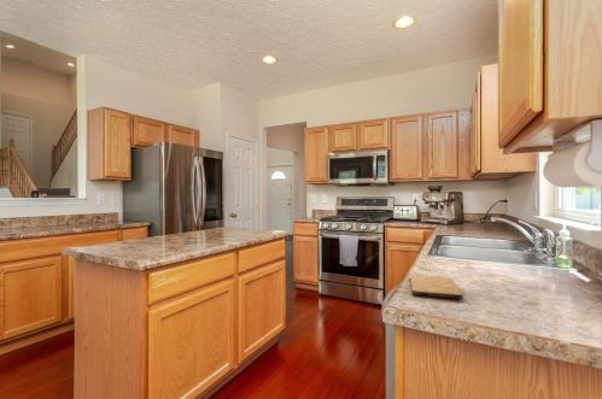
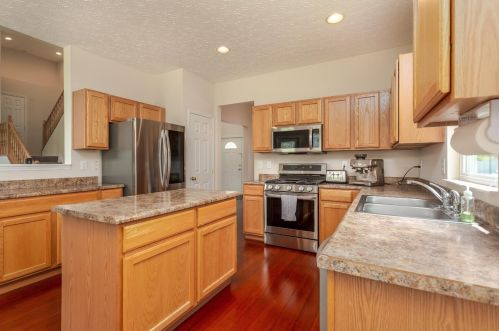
- cutting board [409,275,464,300]
